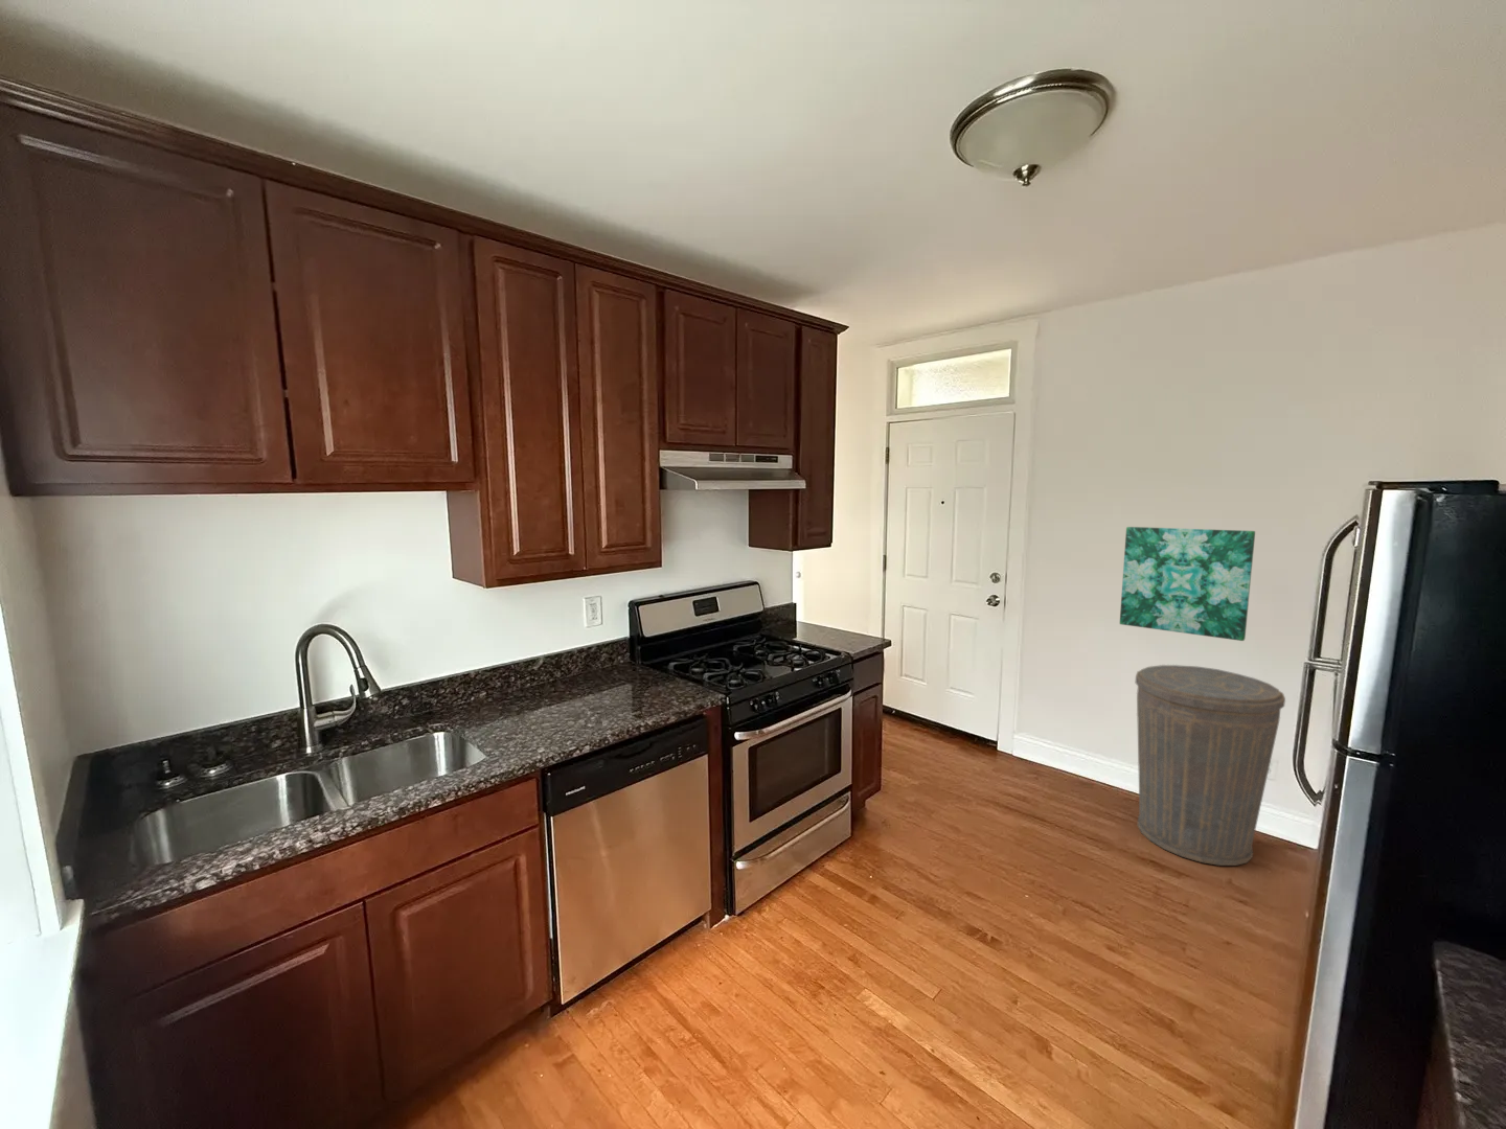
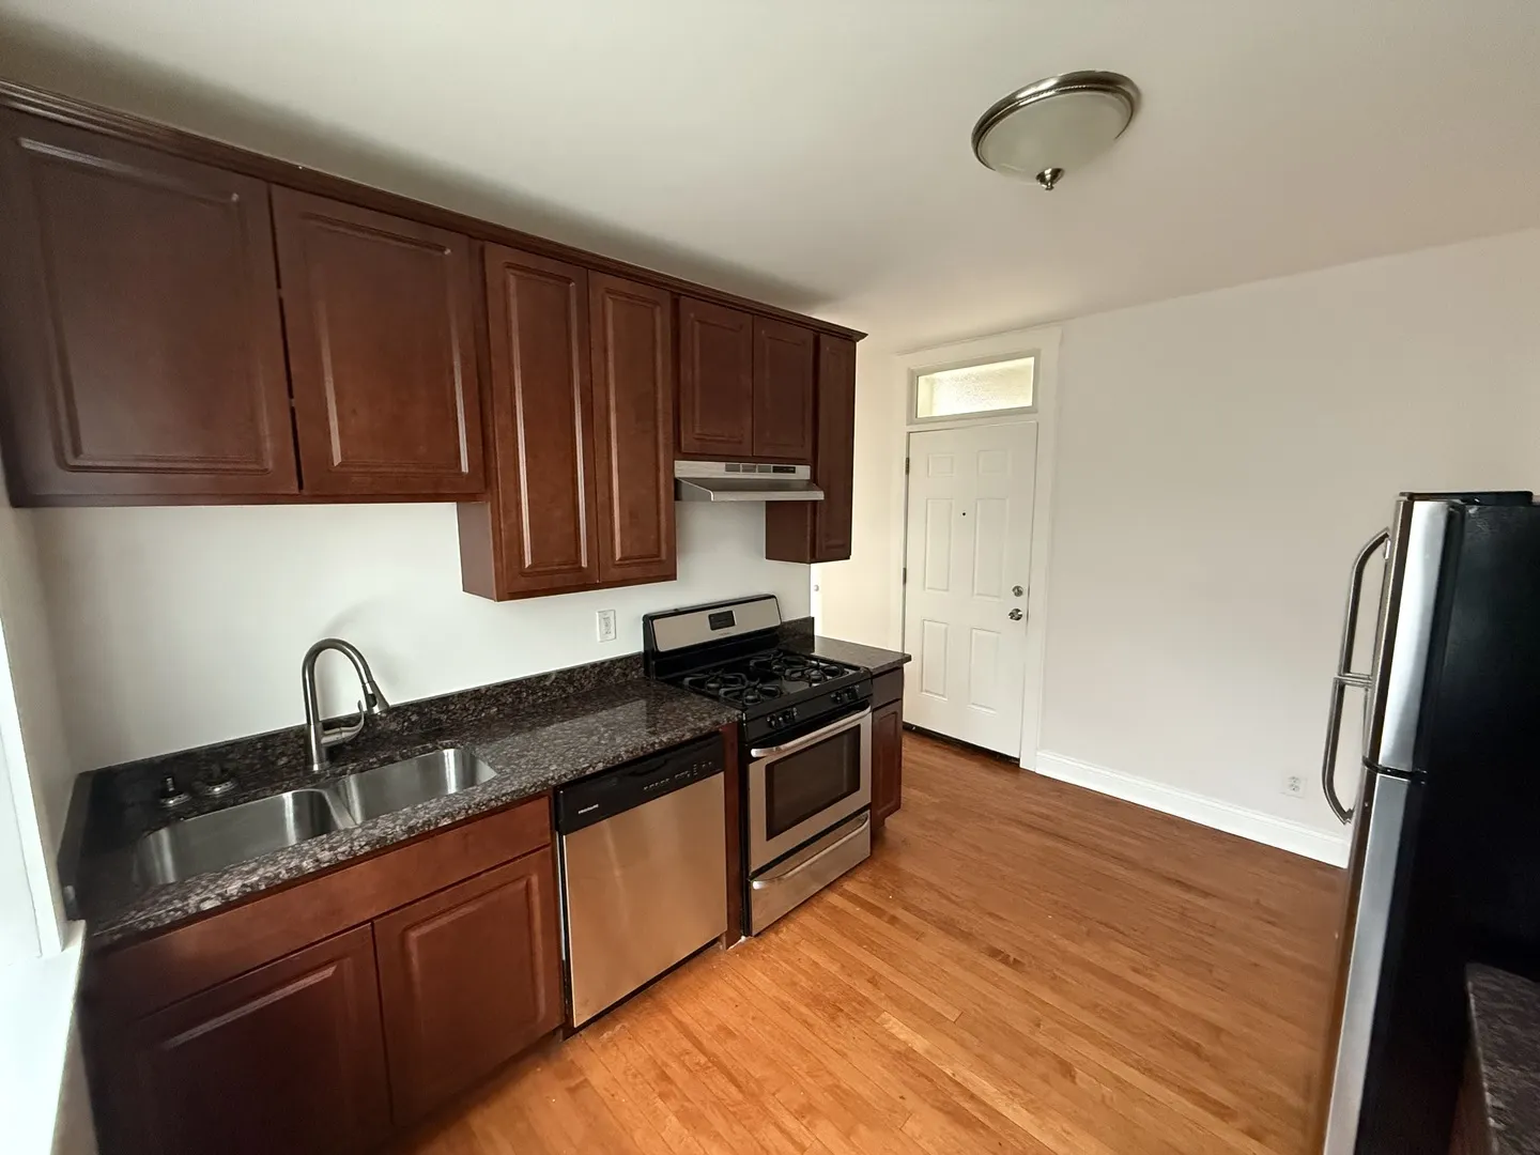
- trash can [1135,664,1287,867]
- wall art [1119,525,1256,642]
